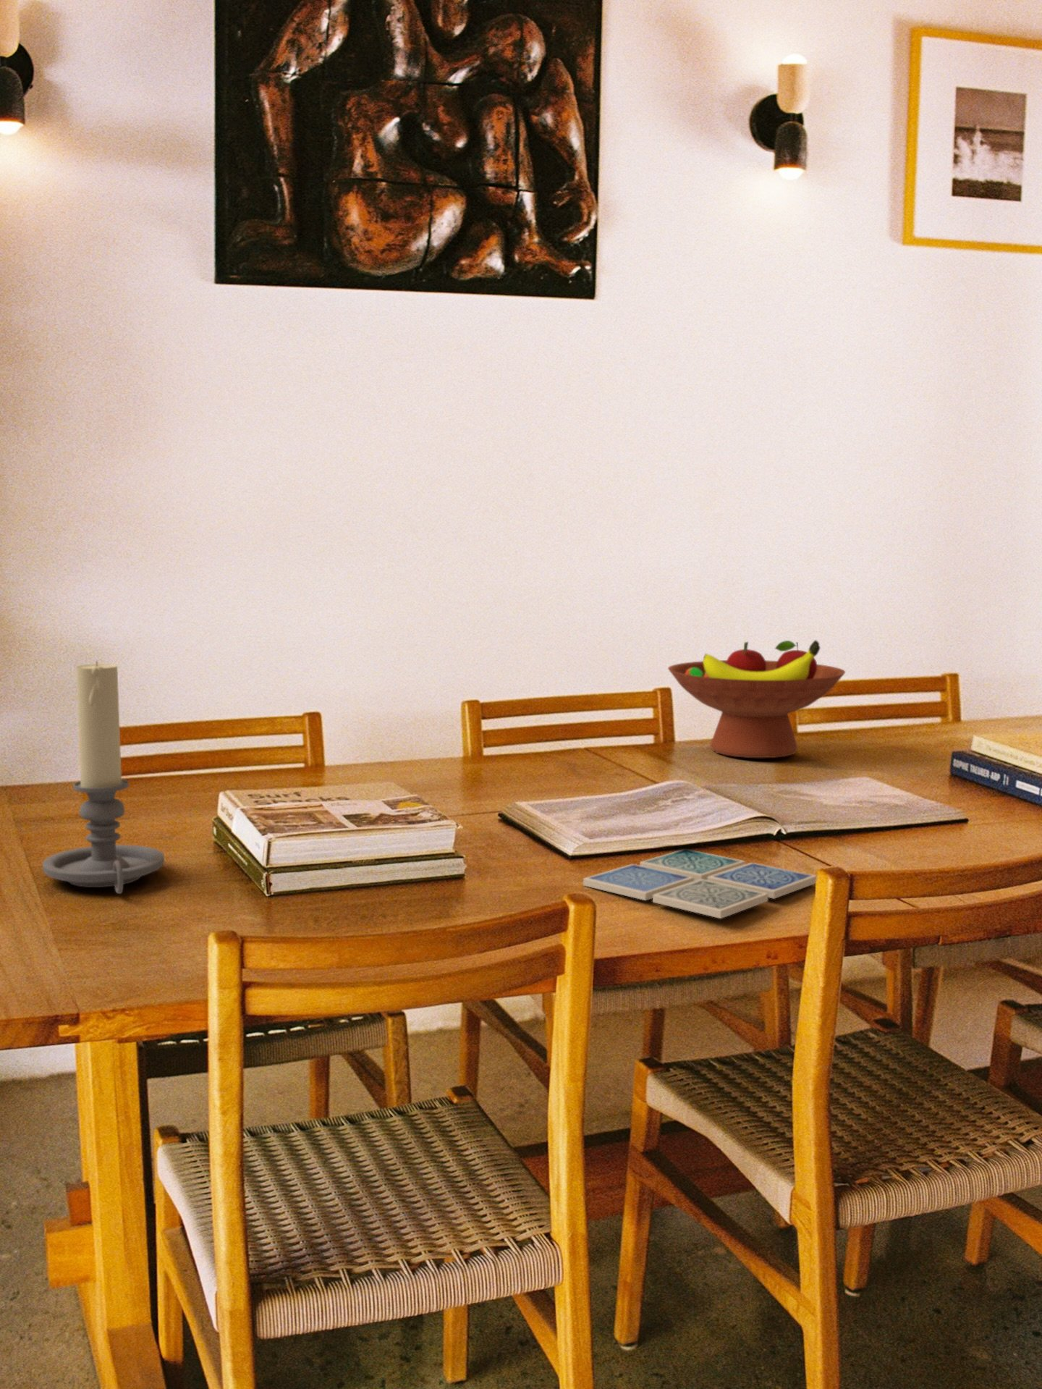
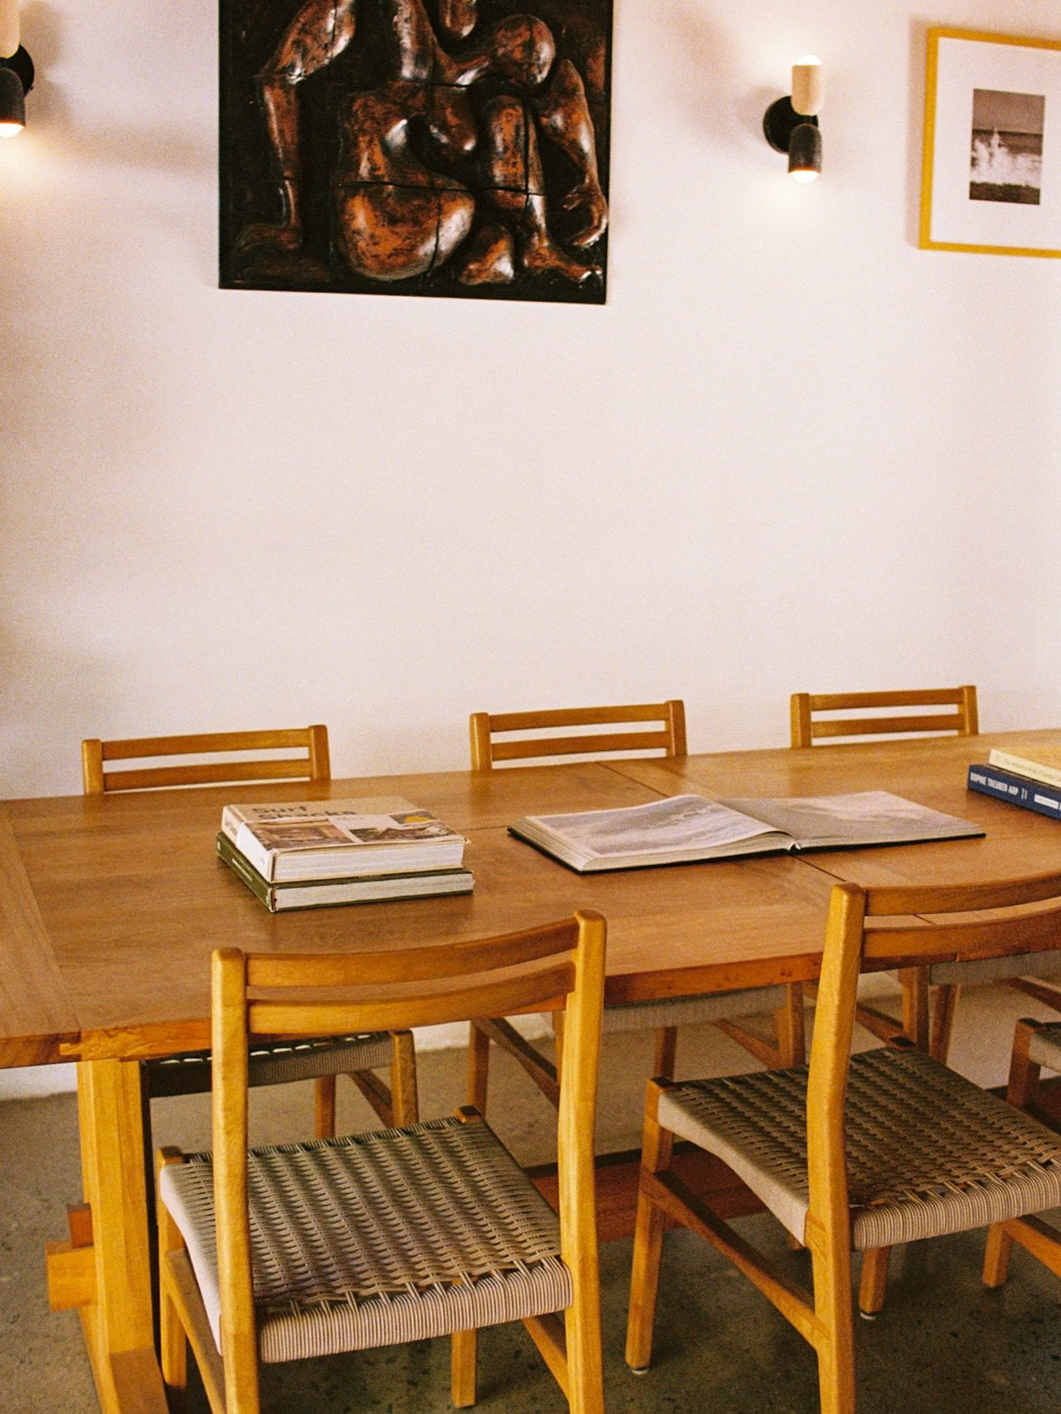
- fruit bowl [668,639,846,759]
- candle holder [42,660,165,894]
- drink coaster [582,848,817,919]
